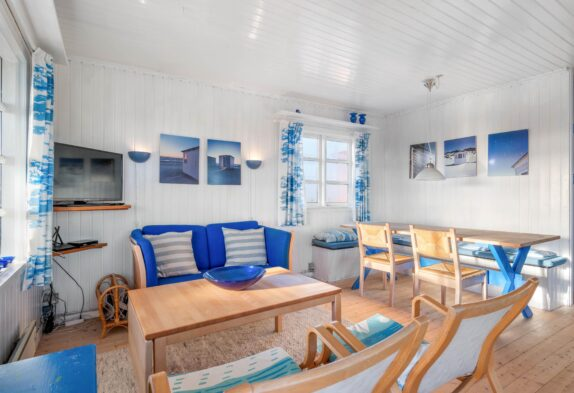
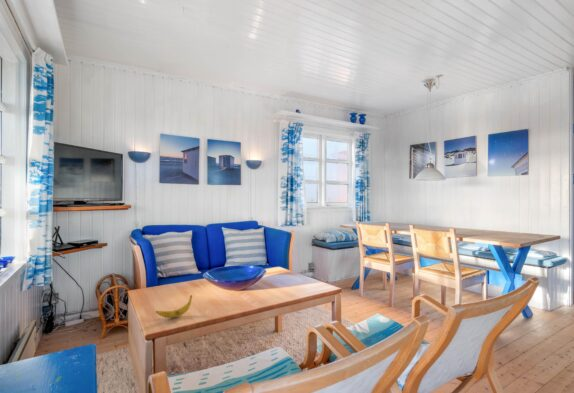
+ banana [155,294,193,319]
